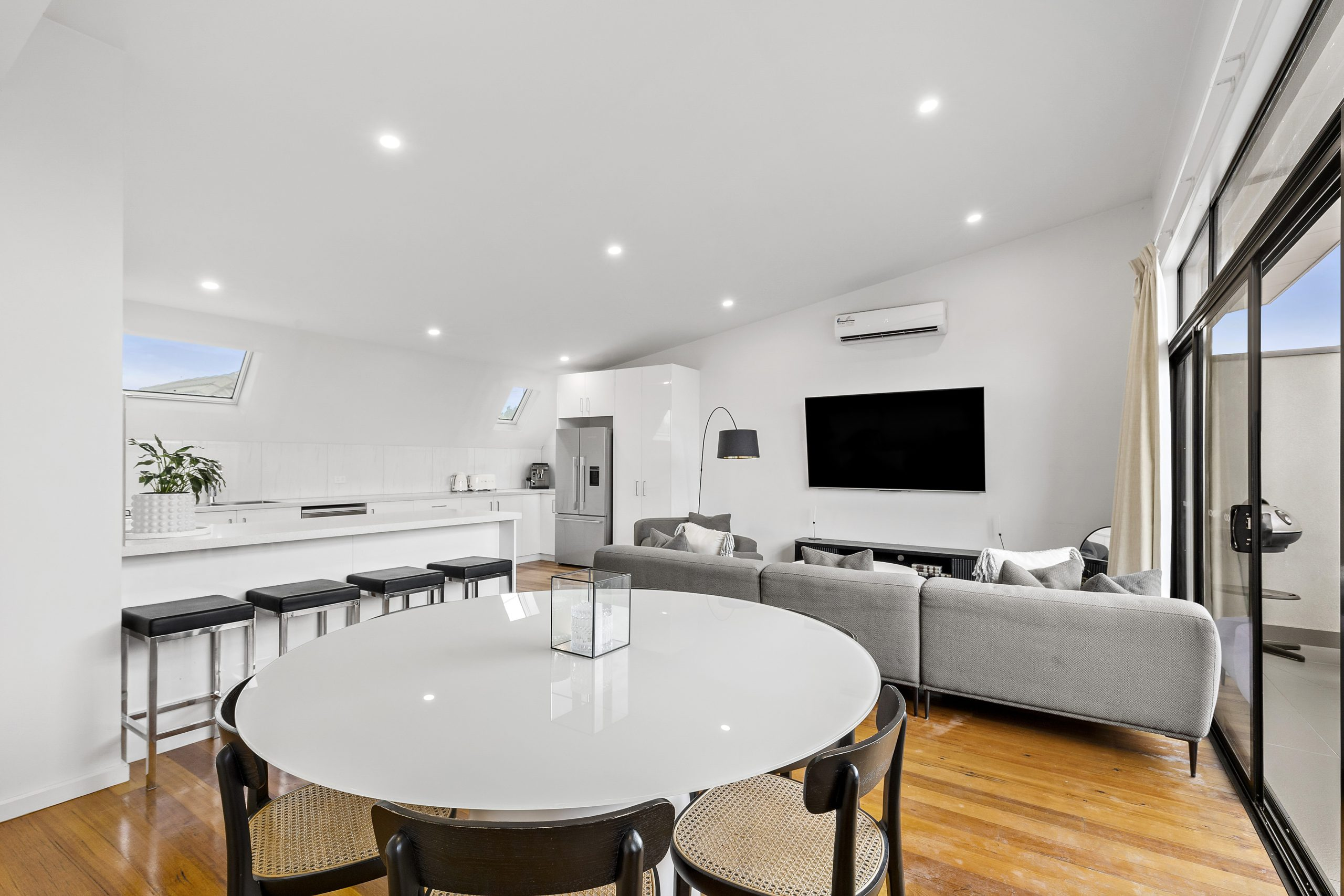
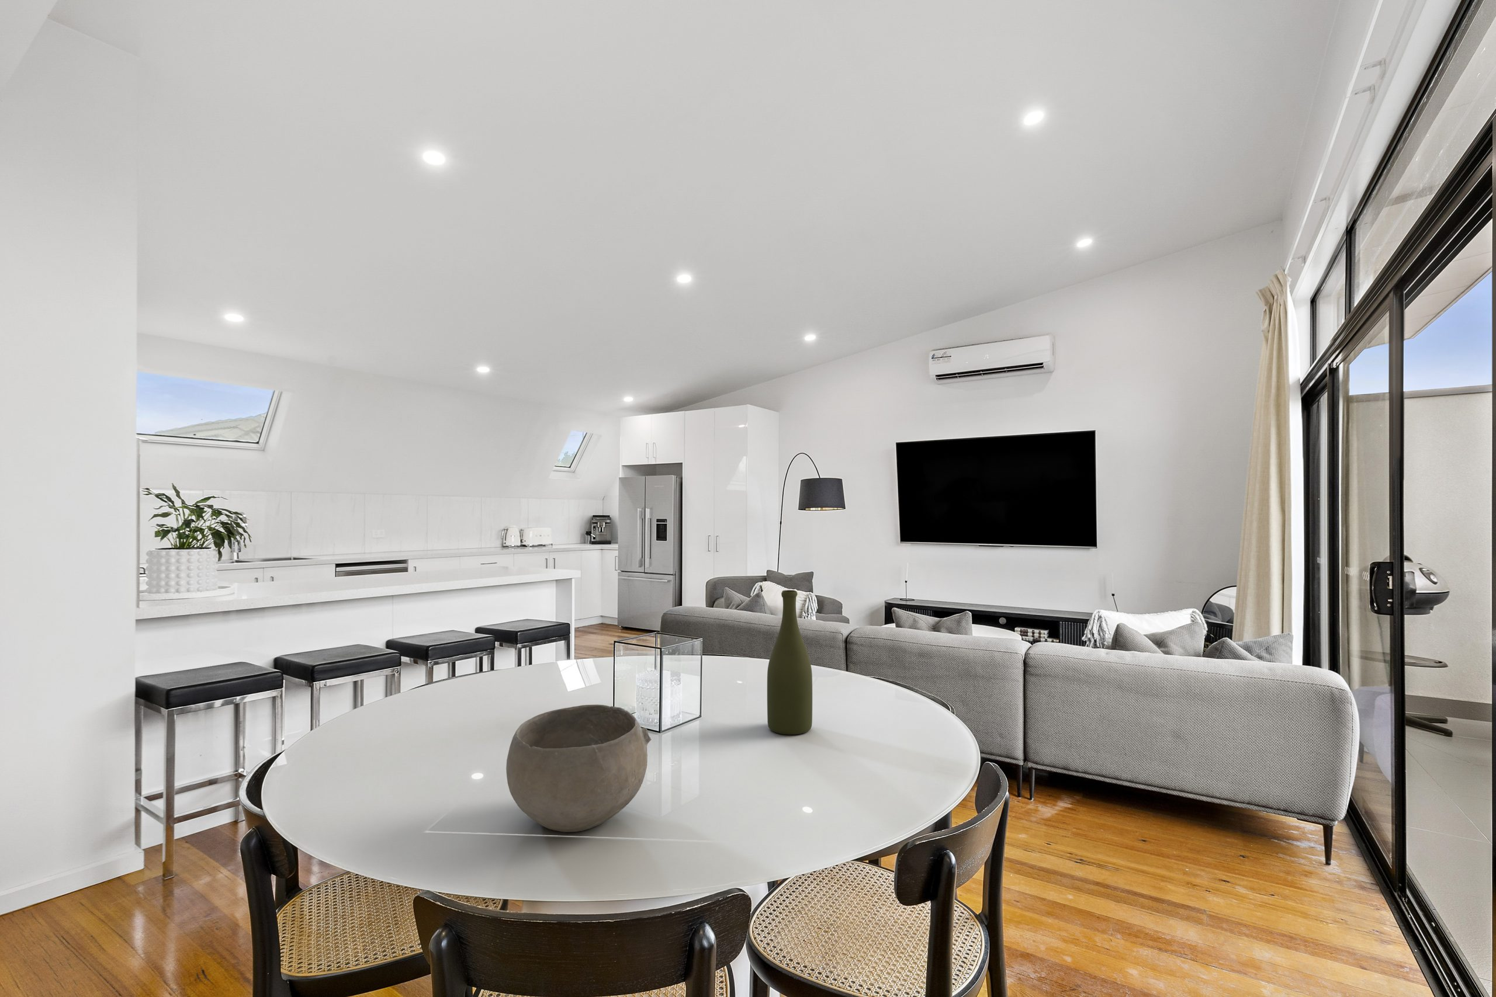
+ bowl [505,704,651,833]
+ bottle [767,590,813,736]
